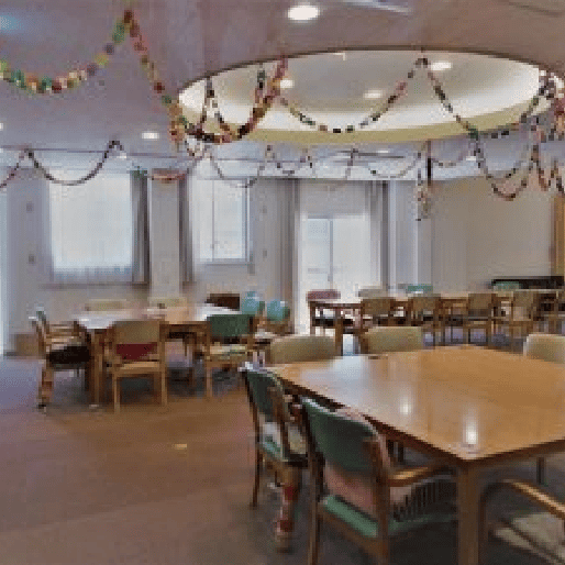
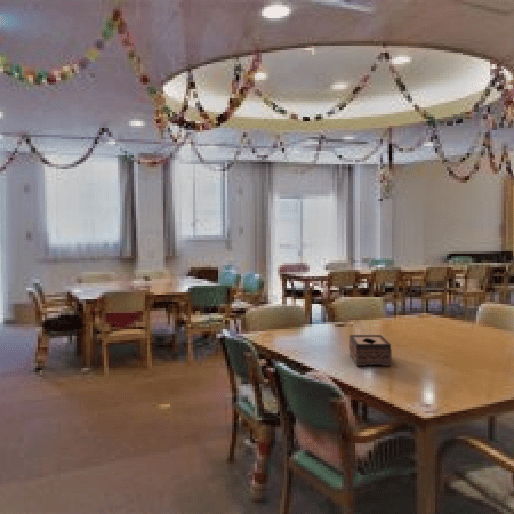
+ tissue box [348,334,393,367]
